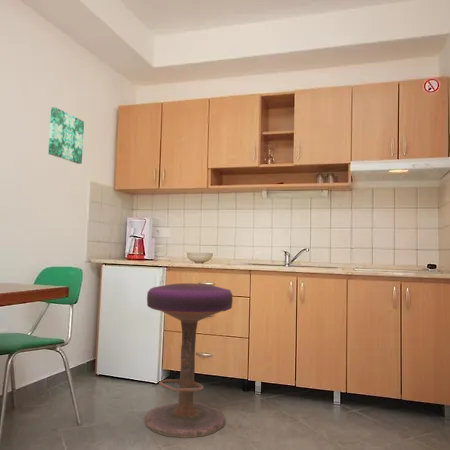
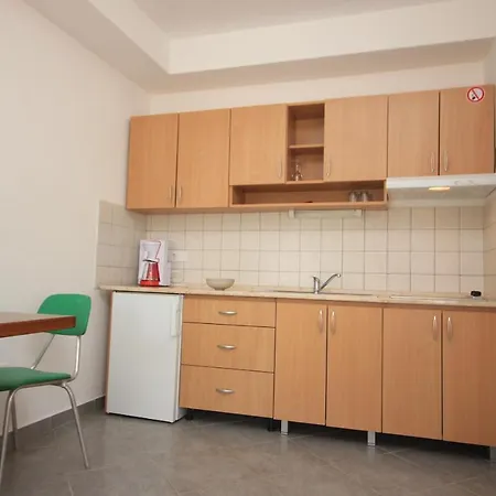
- wall art [47,106,85,165]
- stool [144,282,234,439]
